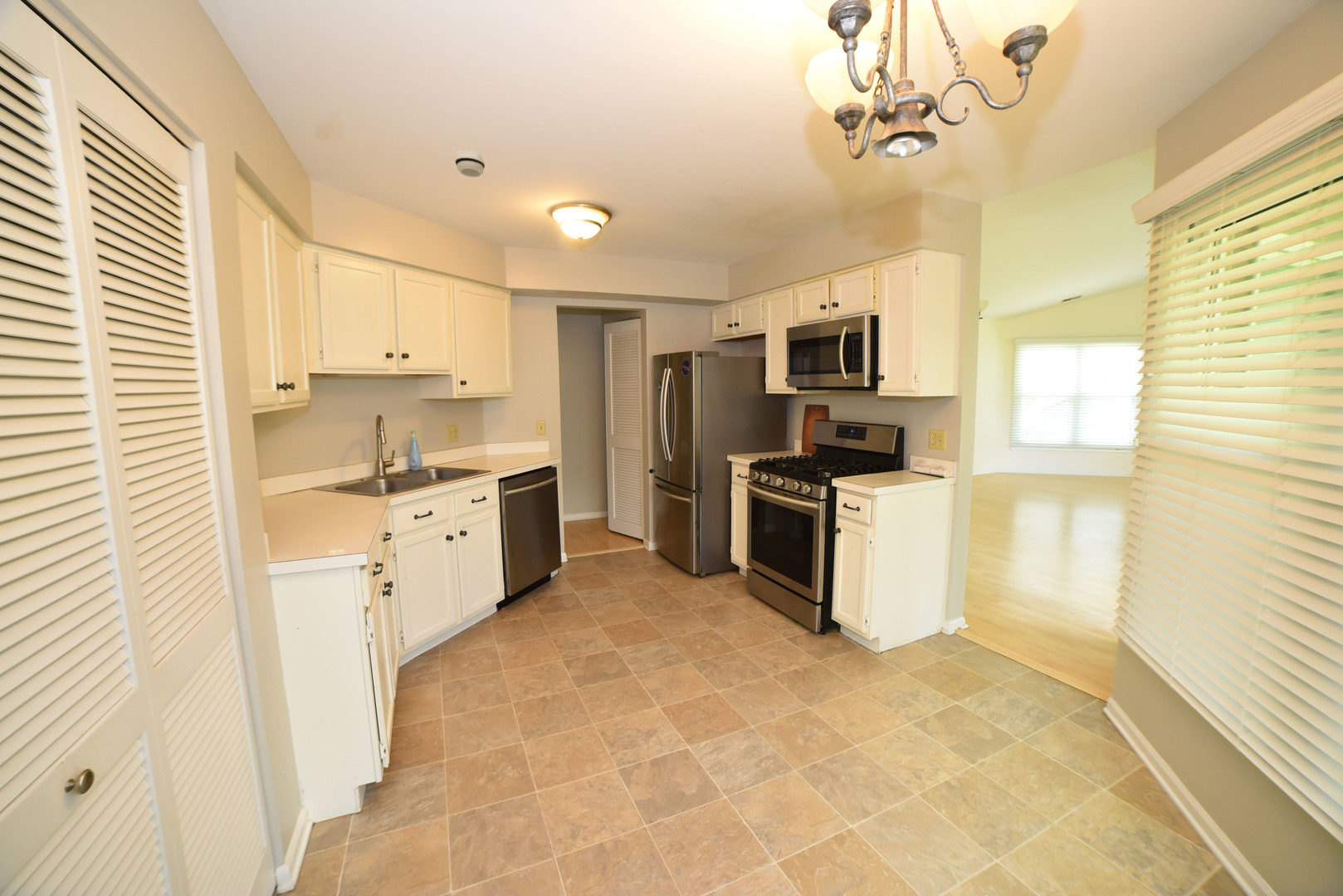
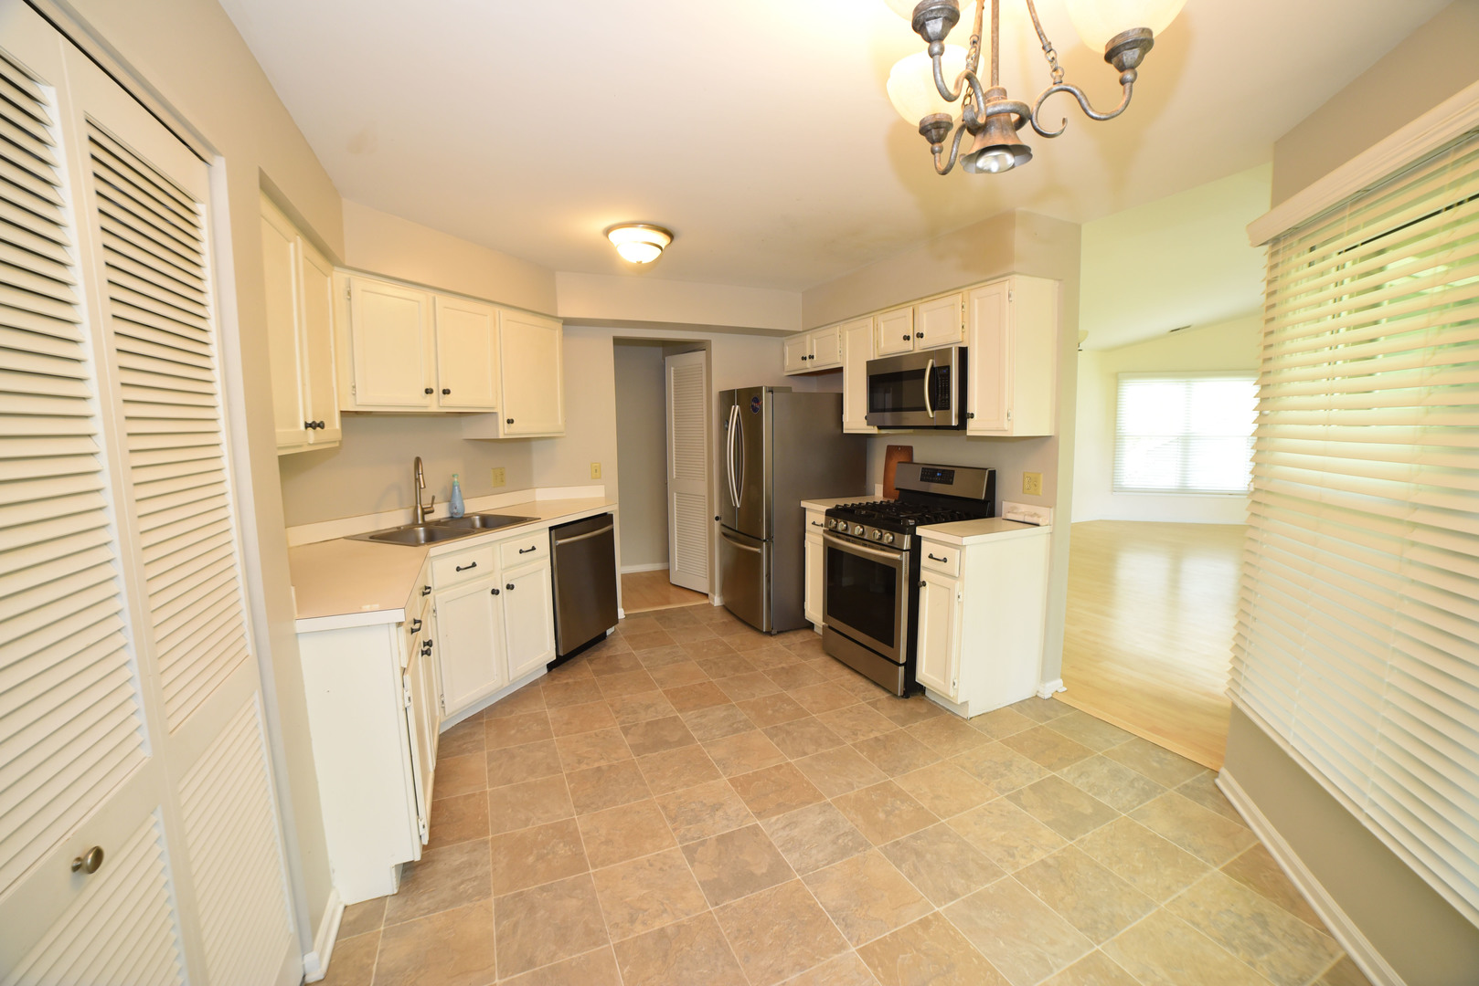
- smoke detector [454,149,486,178]
